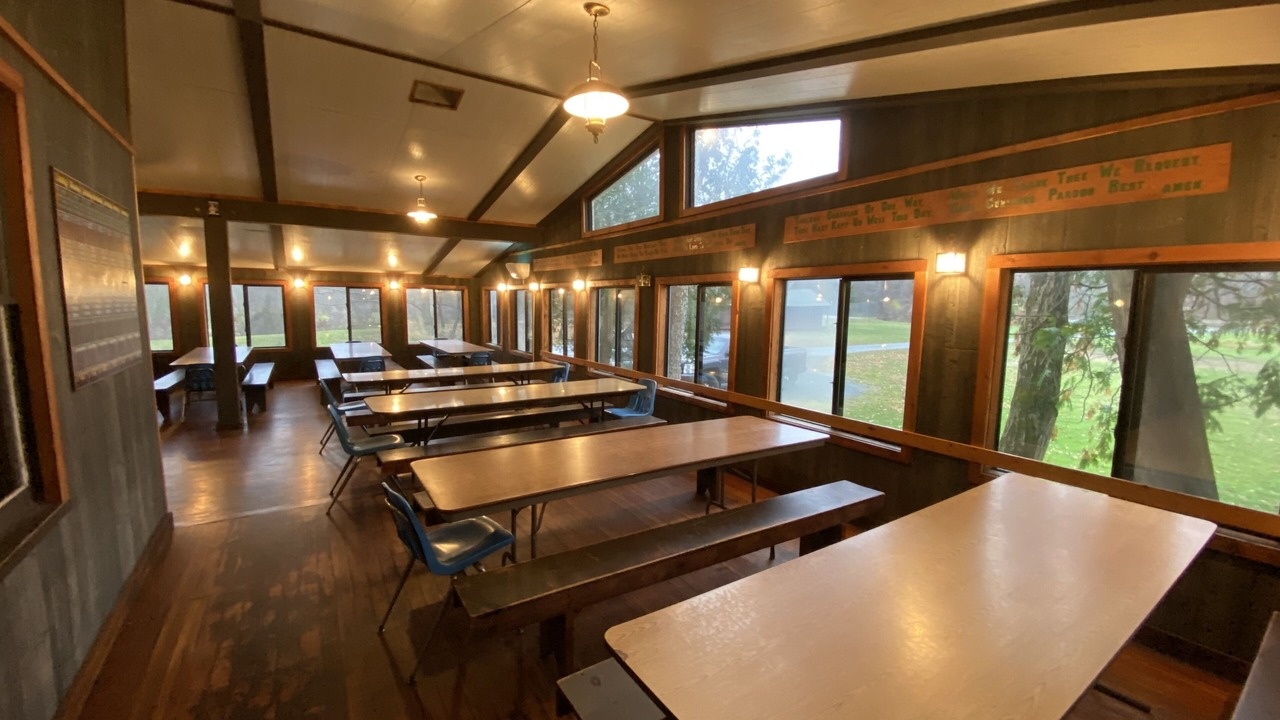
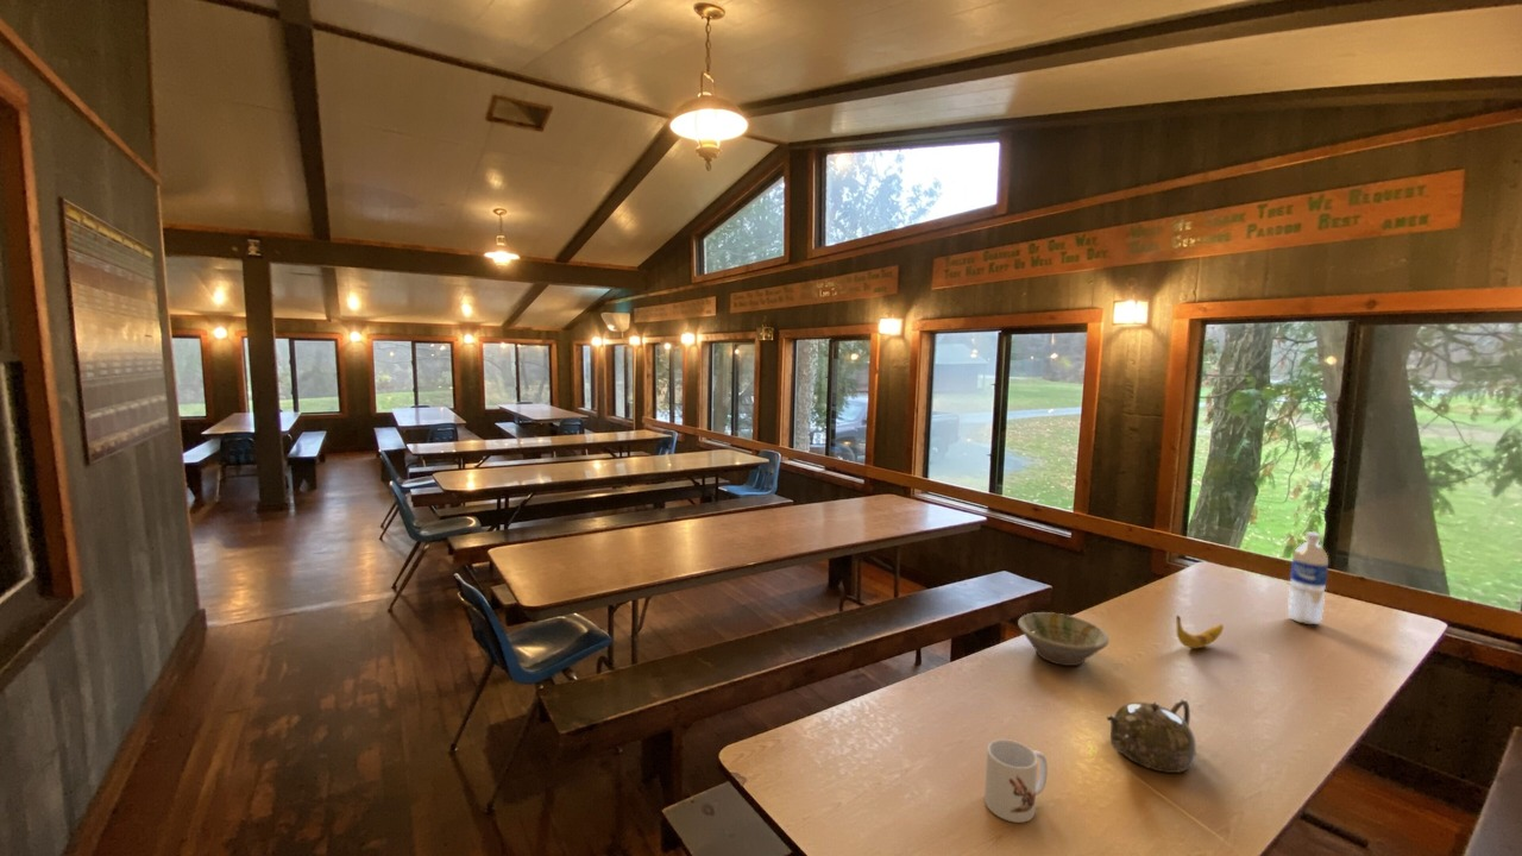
+ mug [983,738,1049,824]
+ teapot [1106,698,1197,774]
+ bowl [1017,611,1111,667]
+ banana [1175,615,1225,649]
+ water bottle [1287,530,1329,625]
